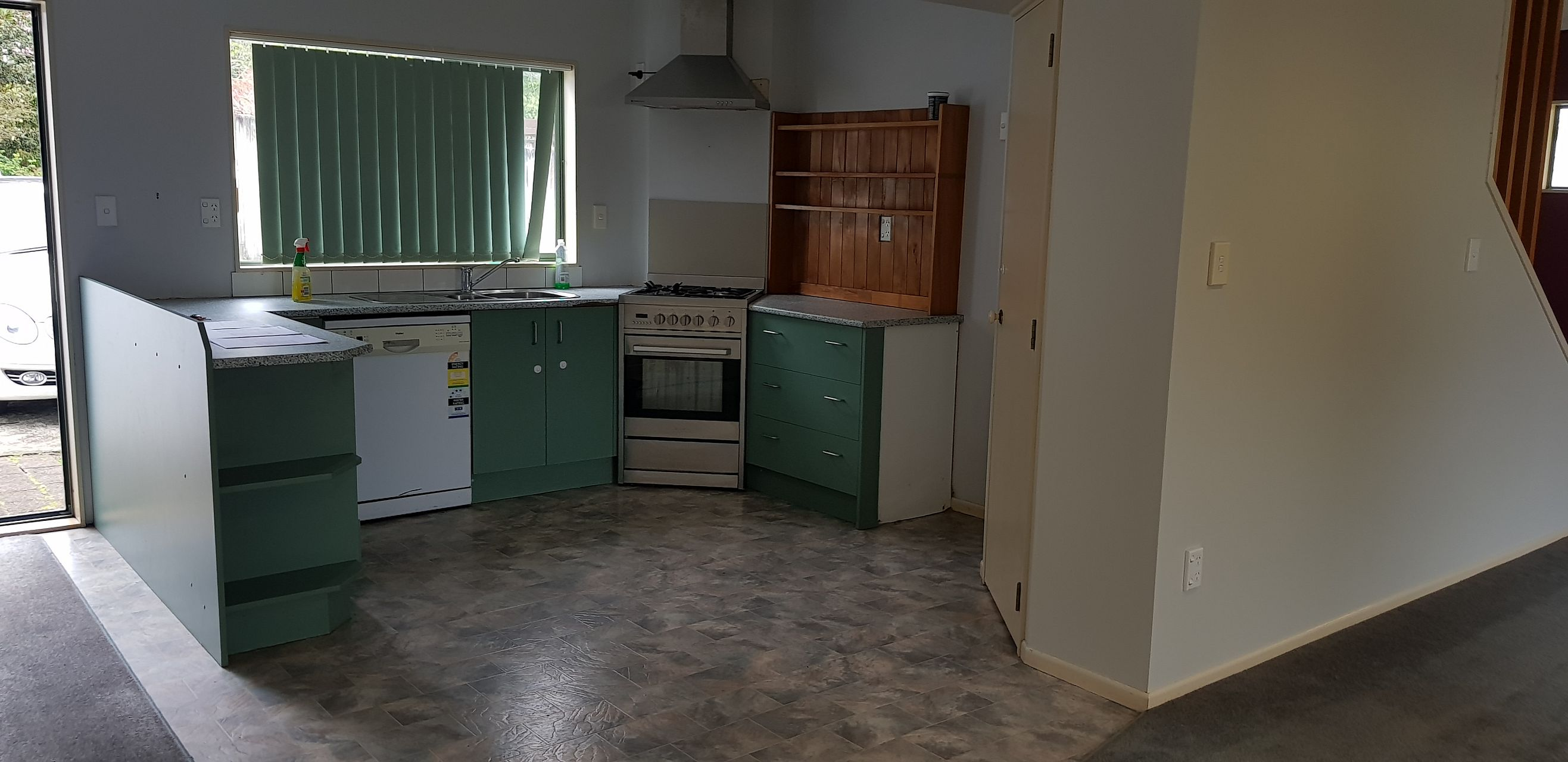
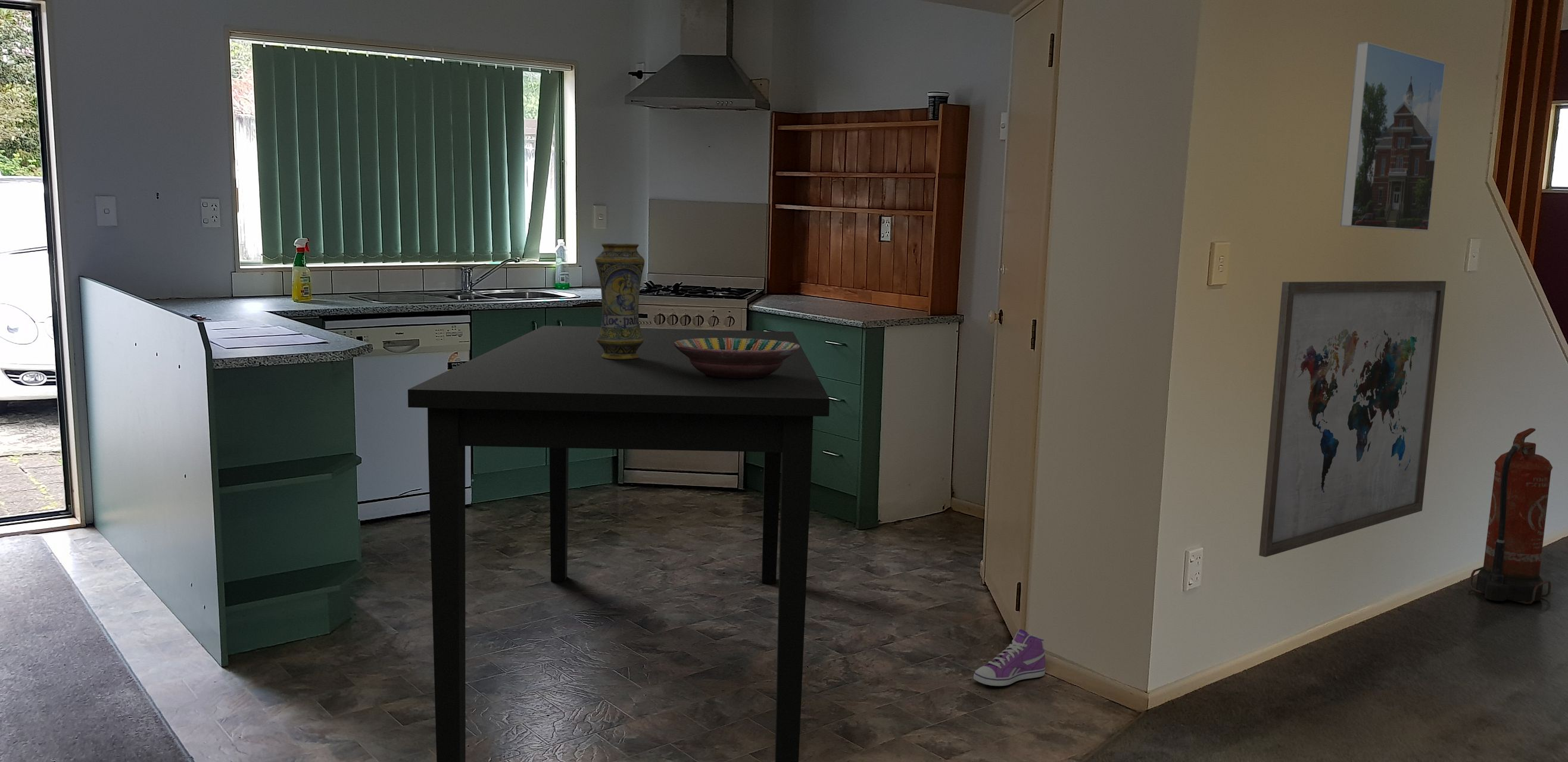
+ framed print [1339,41,1446,232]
+ serving bowl [674,338,800,379]
+ fire extinguisher [1469,427,1553,605]
+ dining table [407,325,830,762]
+ vase [594,243,645,360]
+ wall art [1258,280,1447,558]
+ sneaker [973,629,1046,686]
